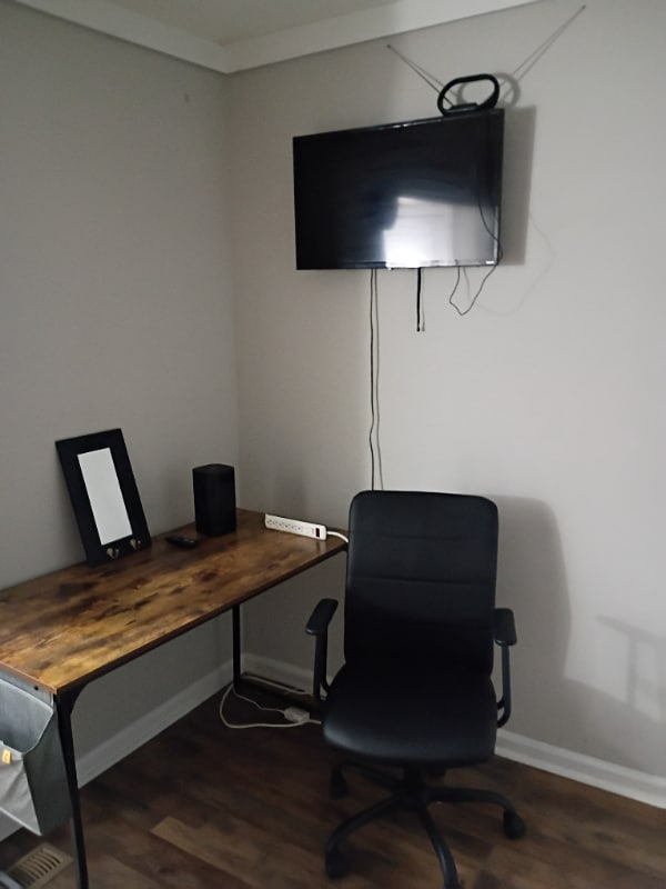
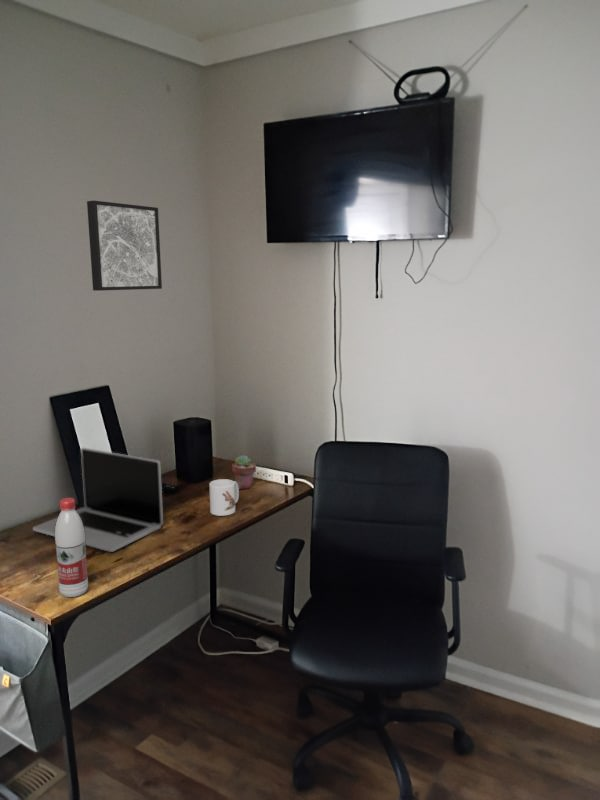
+ mug [208,478,240,517]
+ water bottle [54,497,89,598]
+ laptop [32,447,164,553]
+ wall art [86,200,163,292]
+ potted succulent [231,454,257,490]
